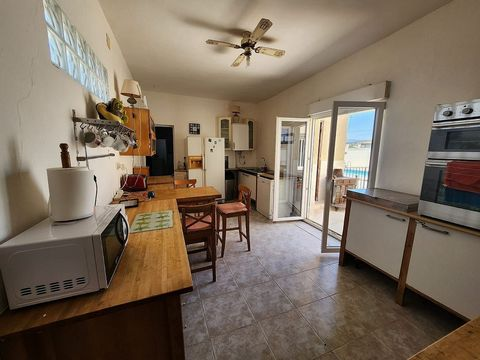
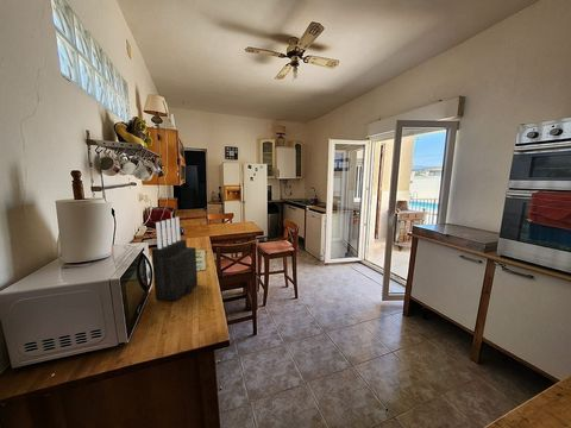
+ knife block [150,216,199,302]
